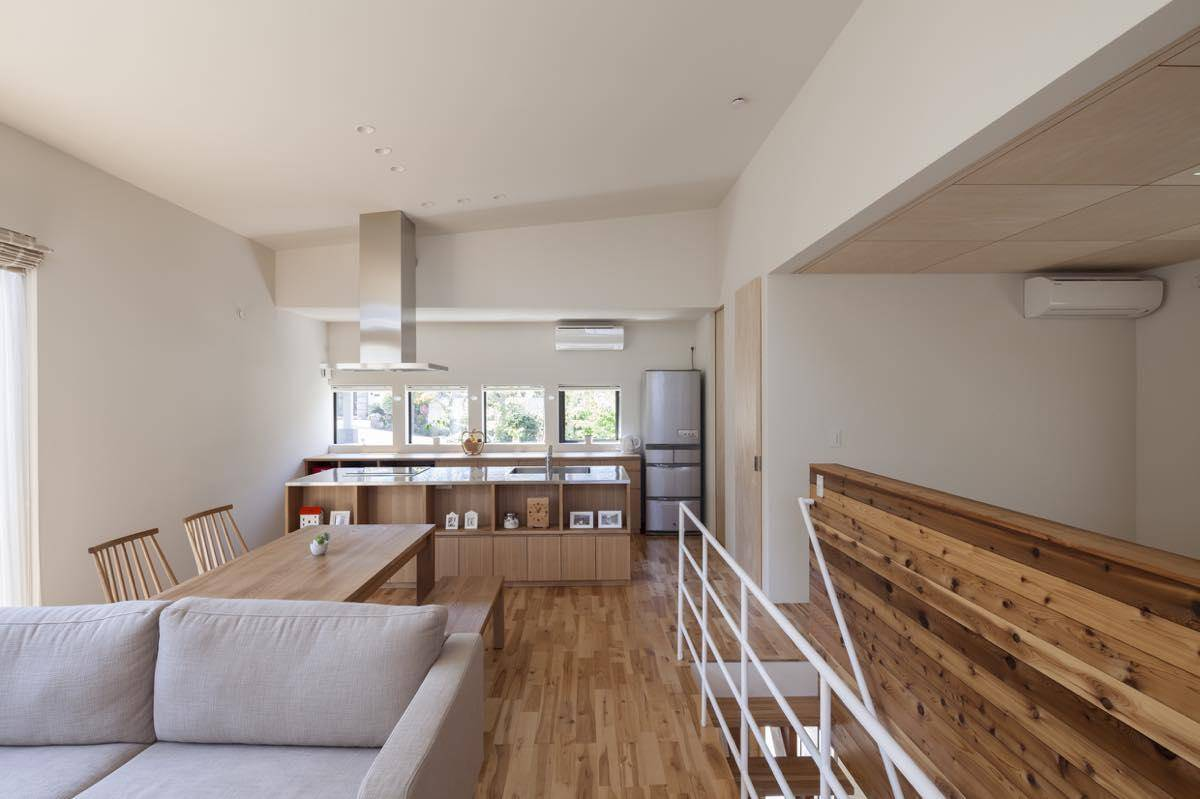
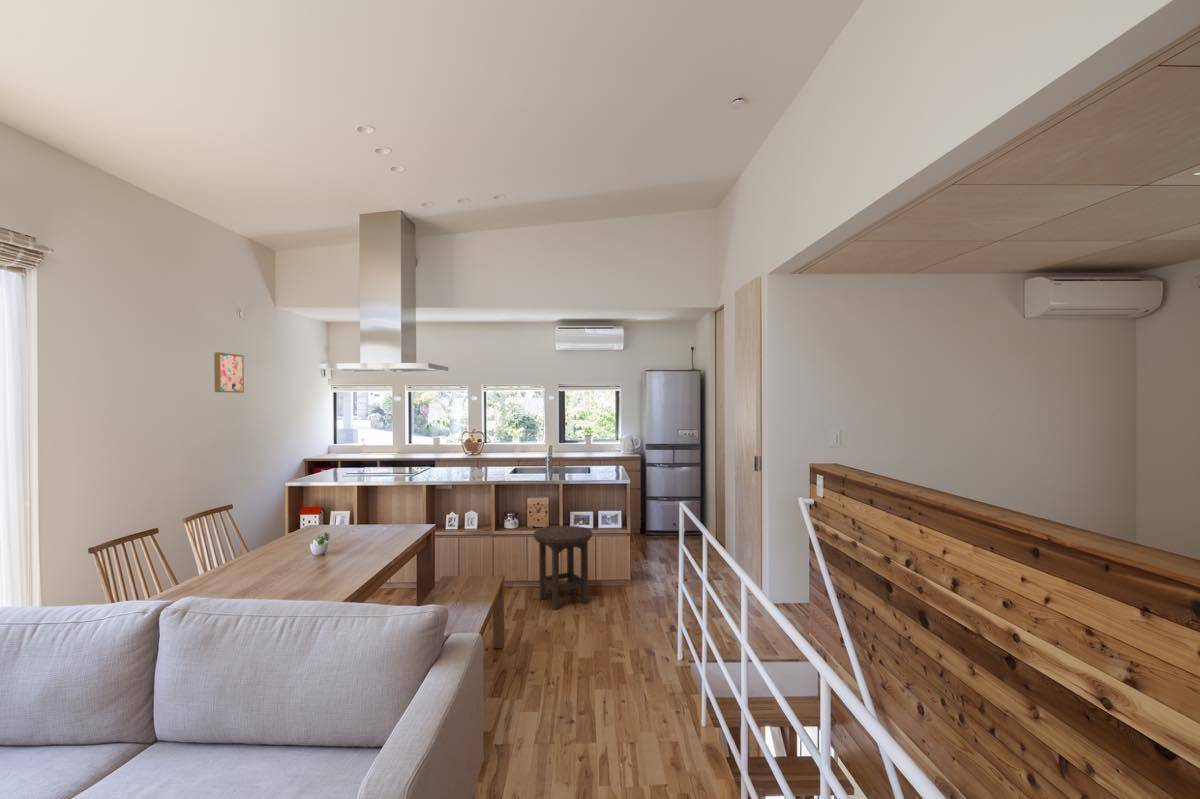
+ wall art [213,351,245,394]
+ stool [533,525,593,611]
